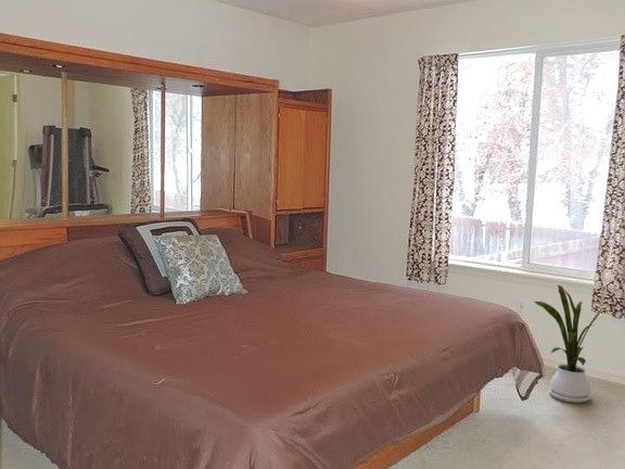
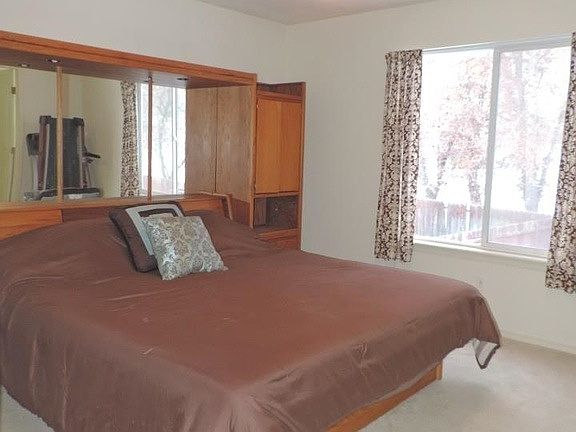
- house plant [534,284,609,404]
